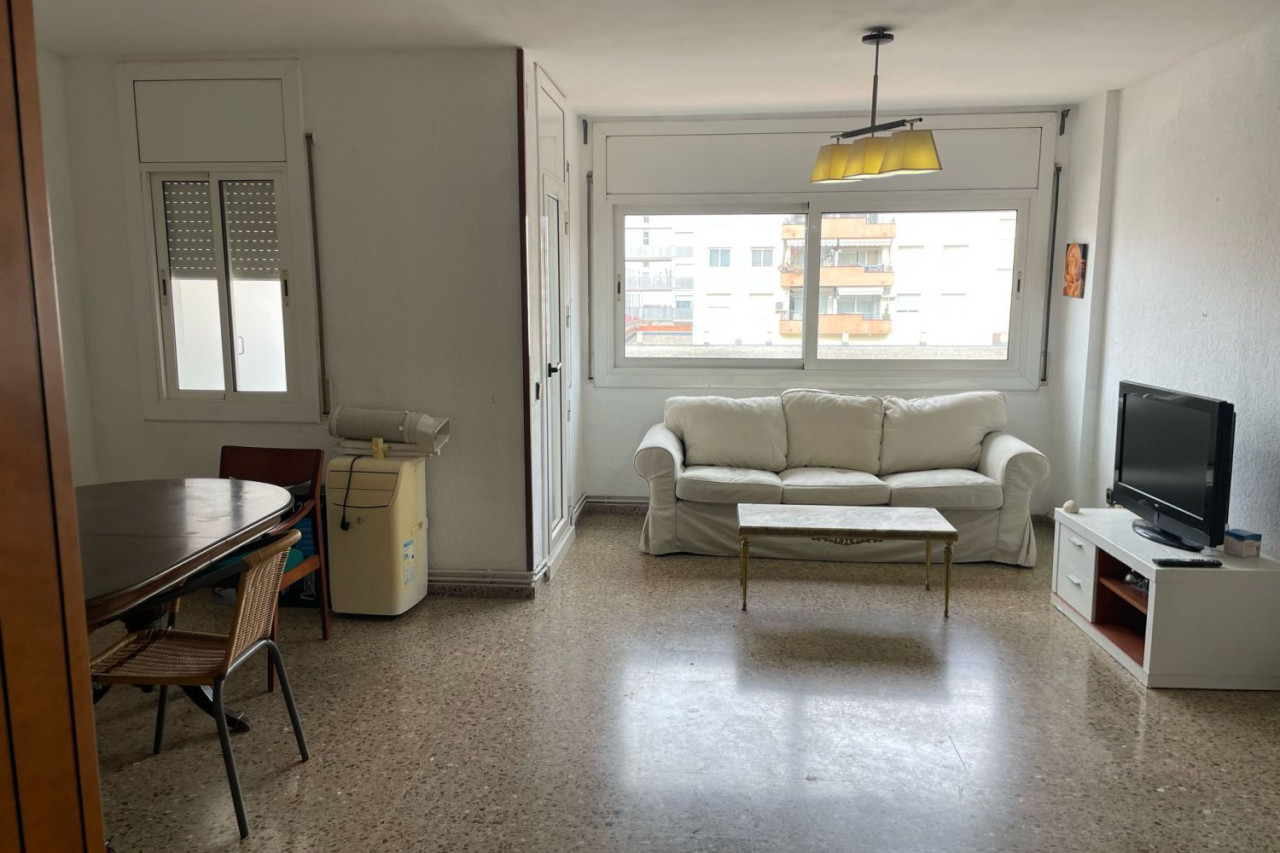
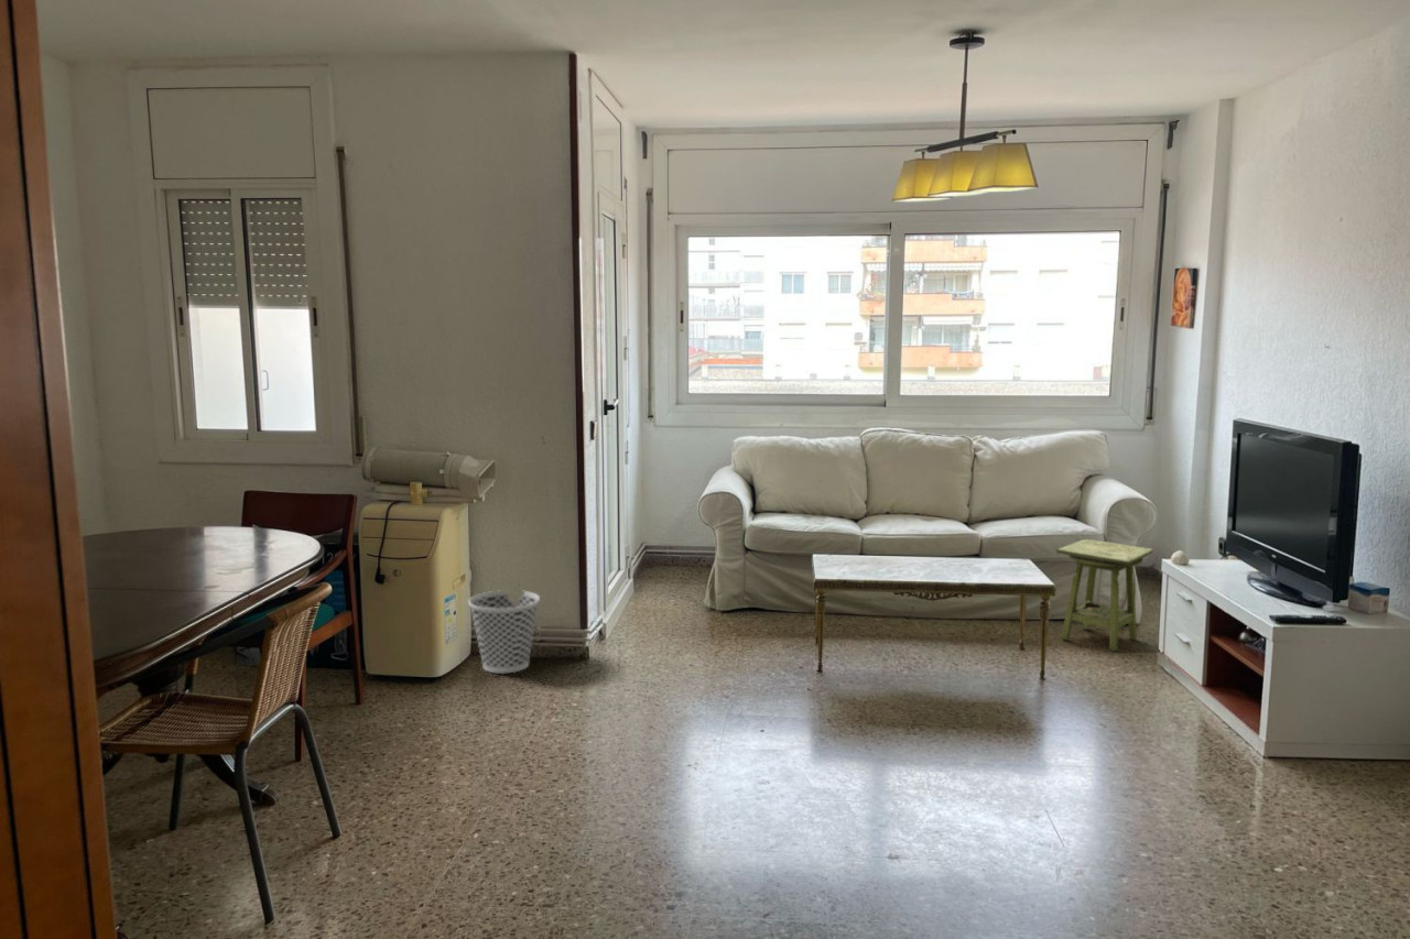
+ wastebasket [467,589,541,675]
+ side table [1054,538,1154,653]
